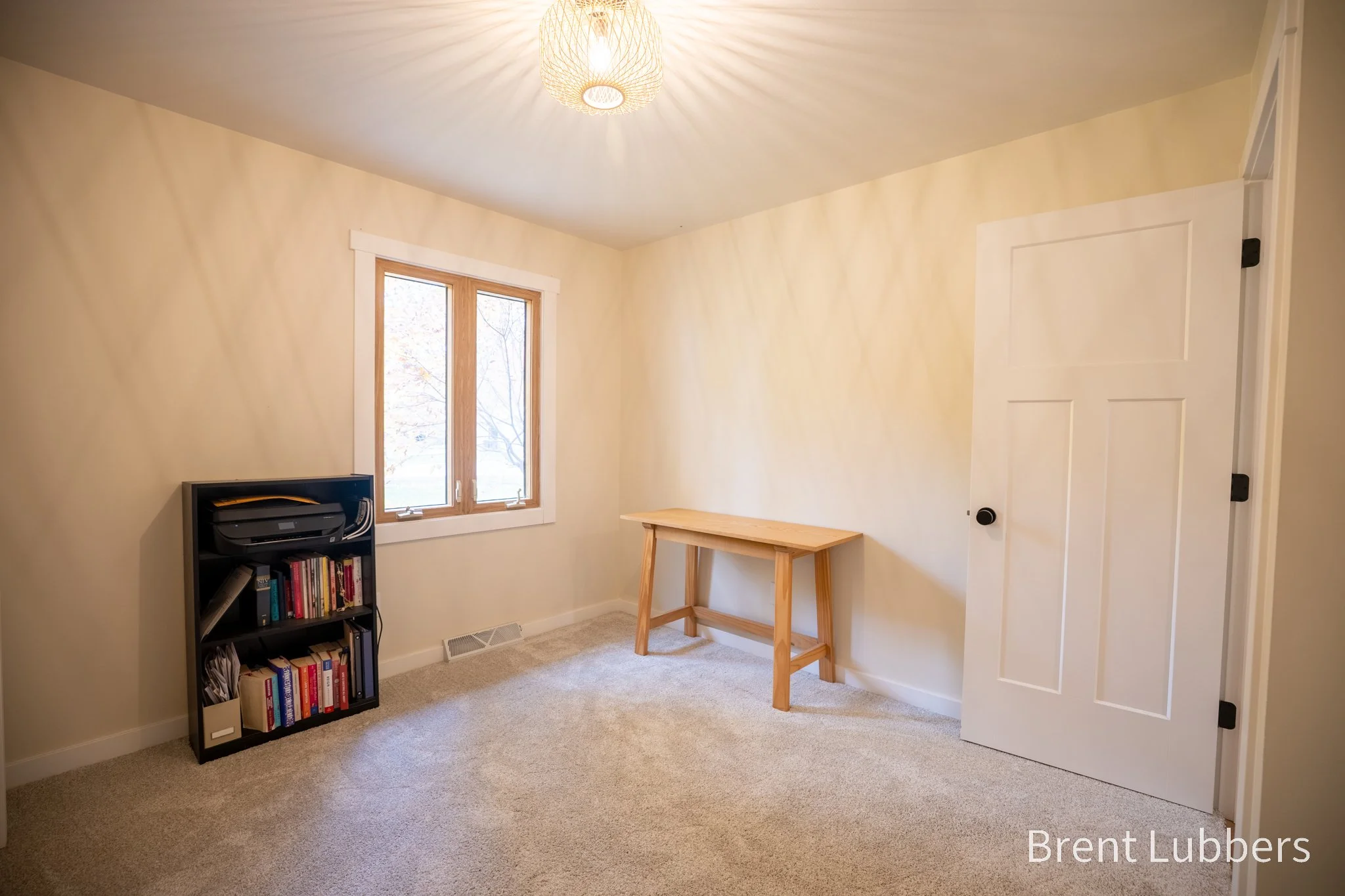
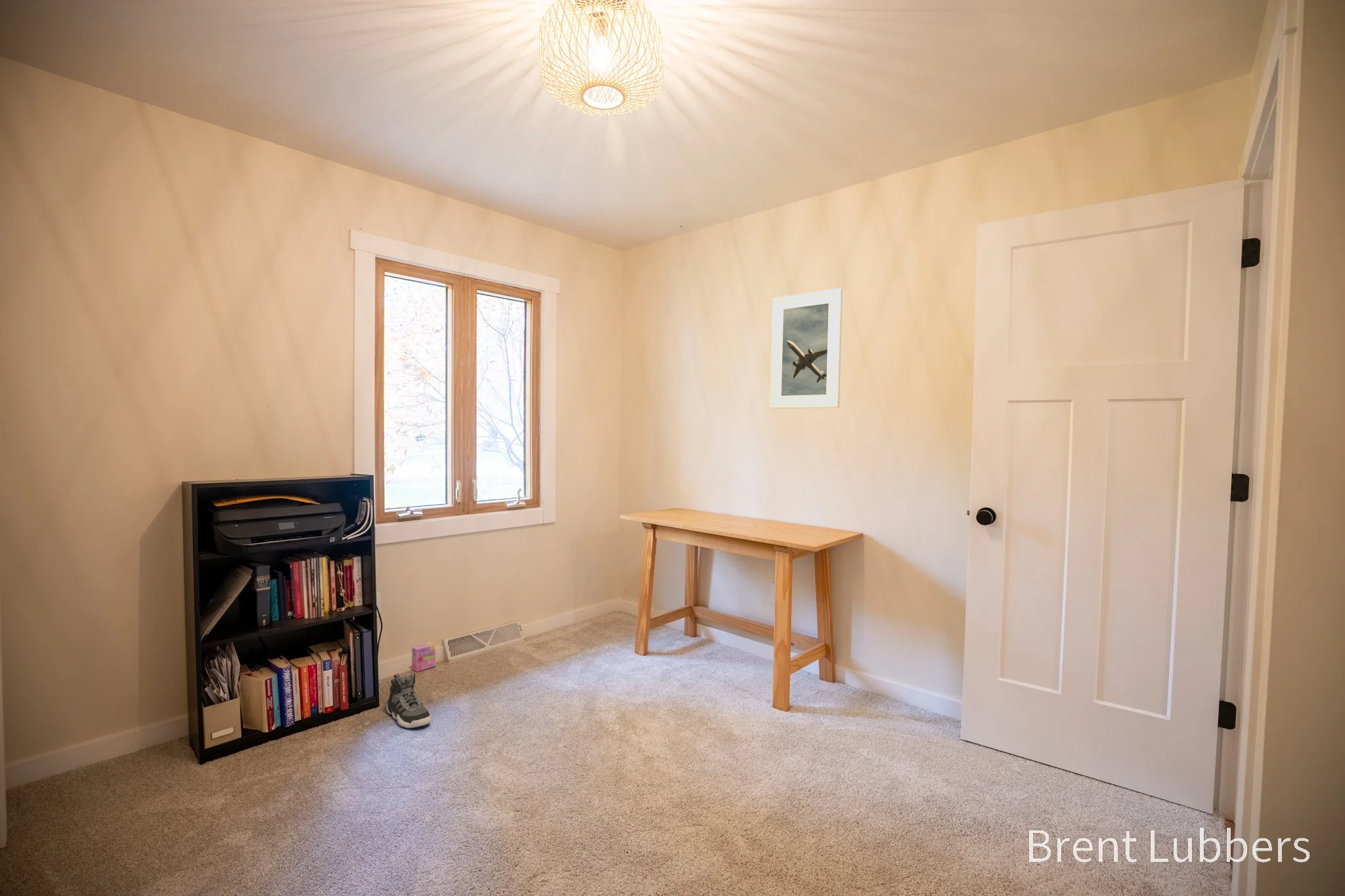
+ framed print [769,288,843,409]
+ sneaker [386,672,432,729]
+ box [411,641,436,673]
